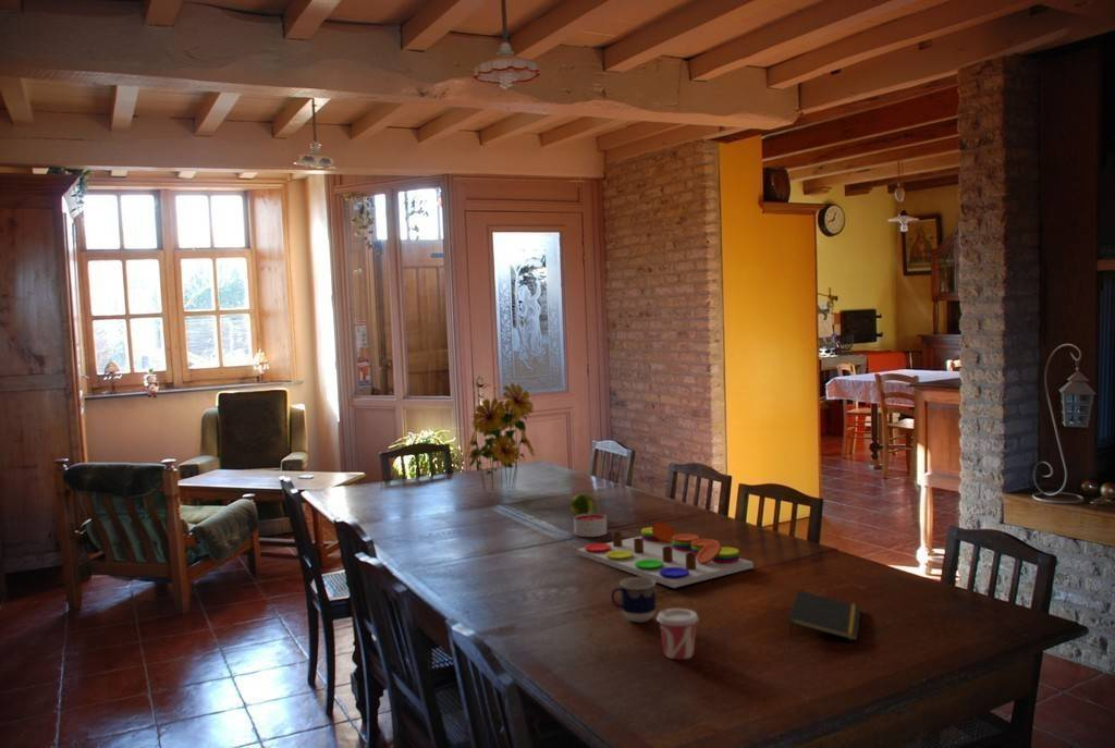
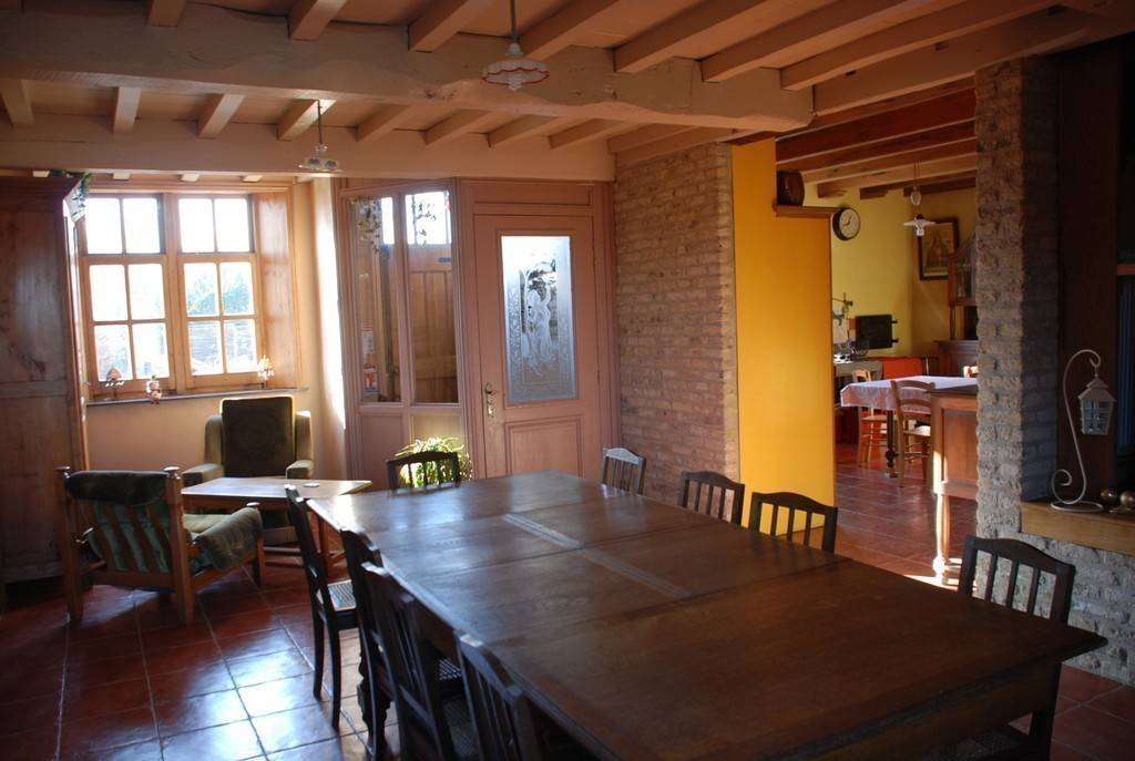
- cup [655,608,700,661]
- board game [576,522,755,589]
- notepad [787,589,861,641]
- flower bouquet [462,382,536,492]
- cup [611,576,657,623]
- fruit [568,492,597,517]
- candle [573,513,608,538]
